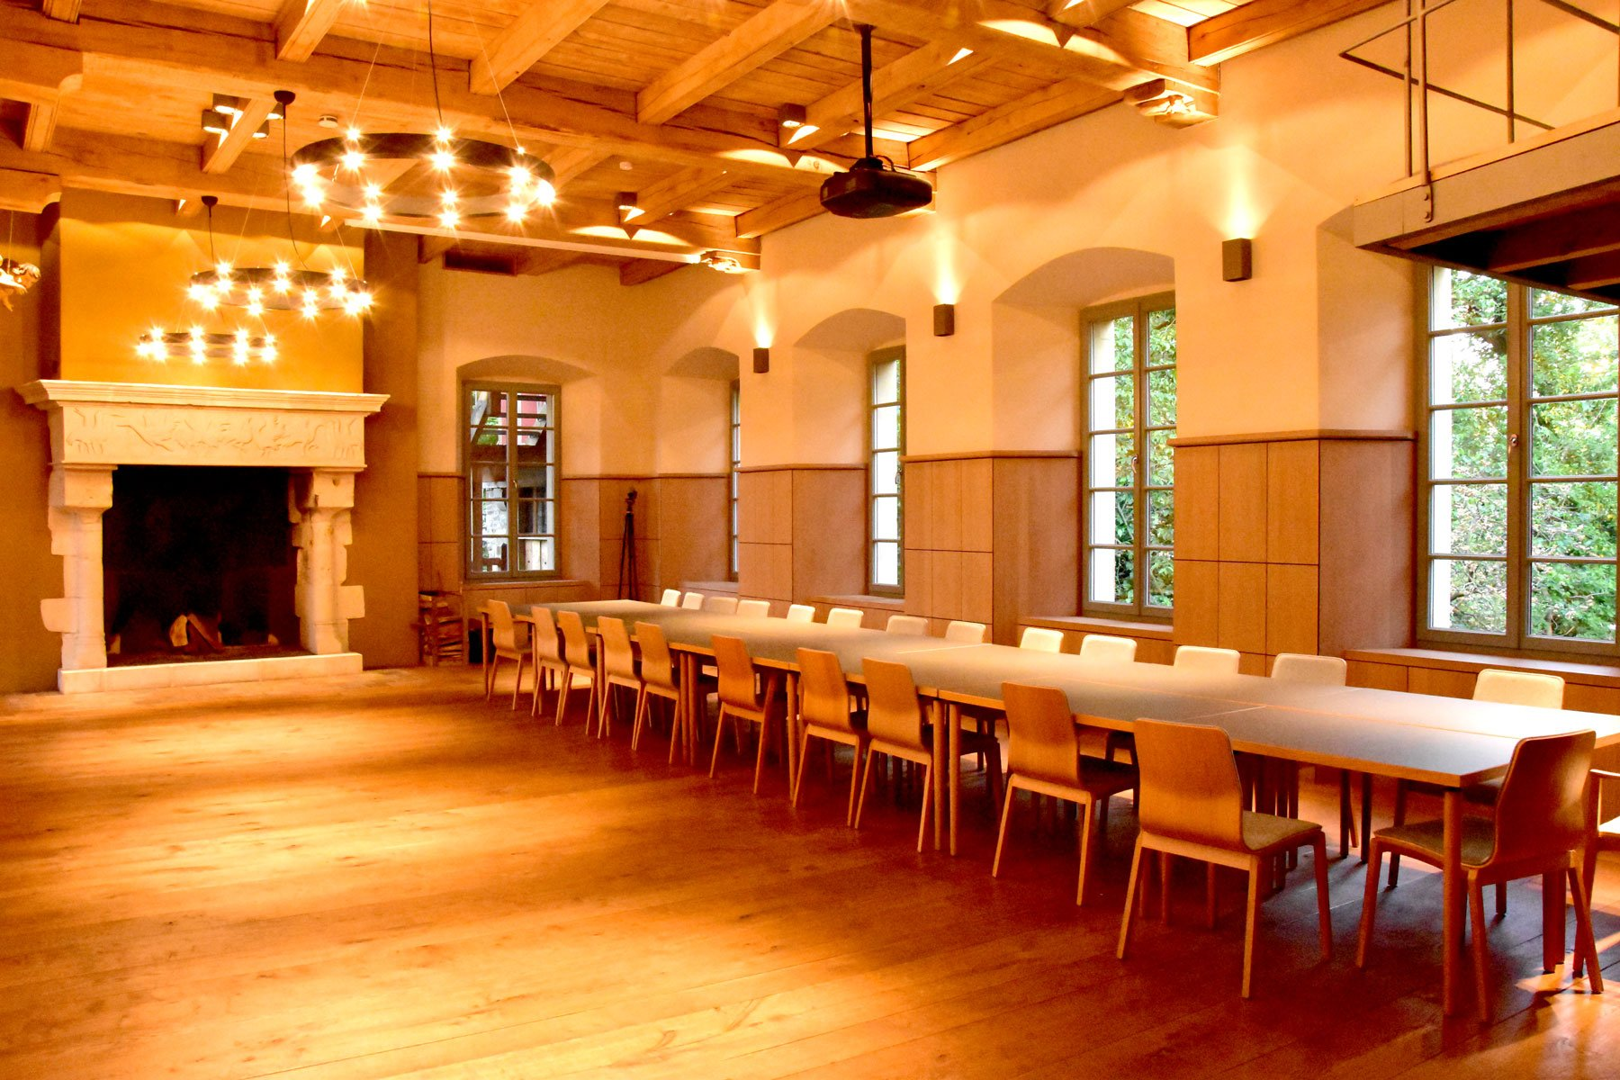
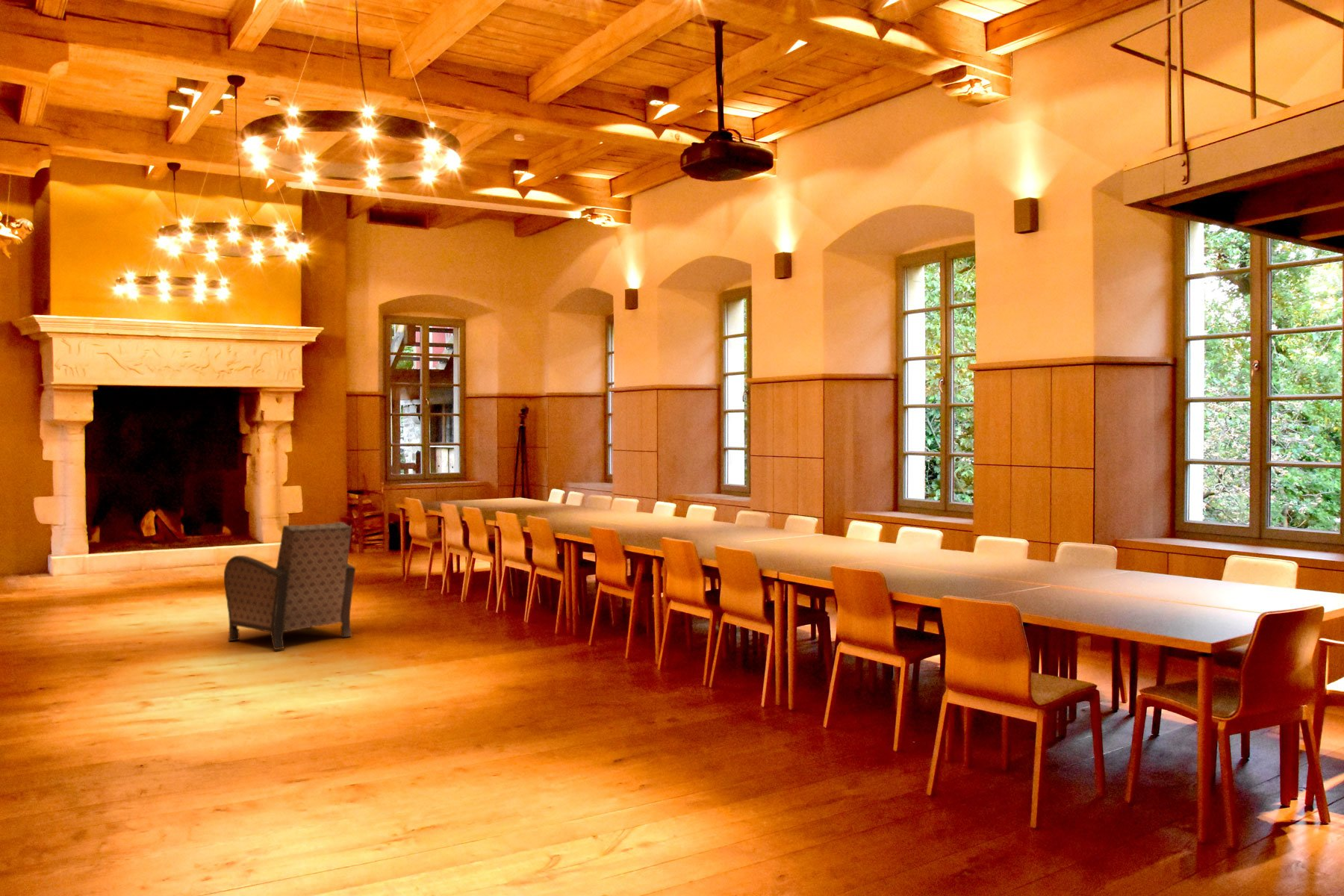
+ armchair [223,521,356,650]
